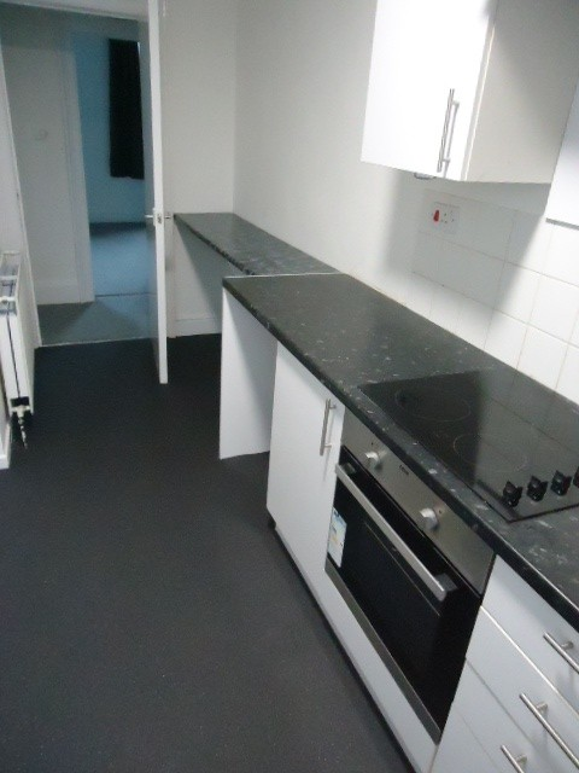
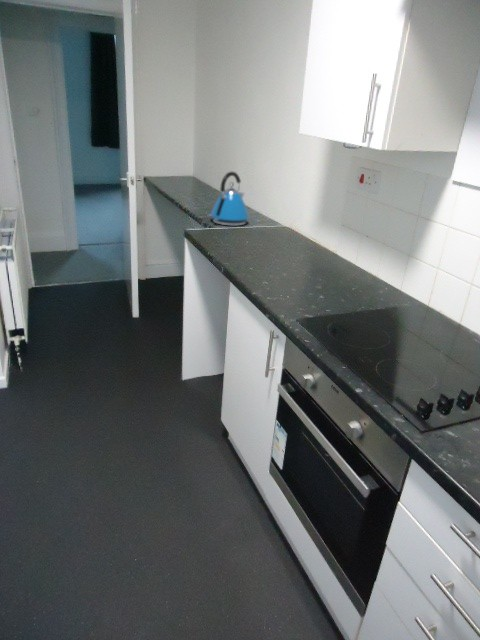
+ kettle [210,171,250,226]
